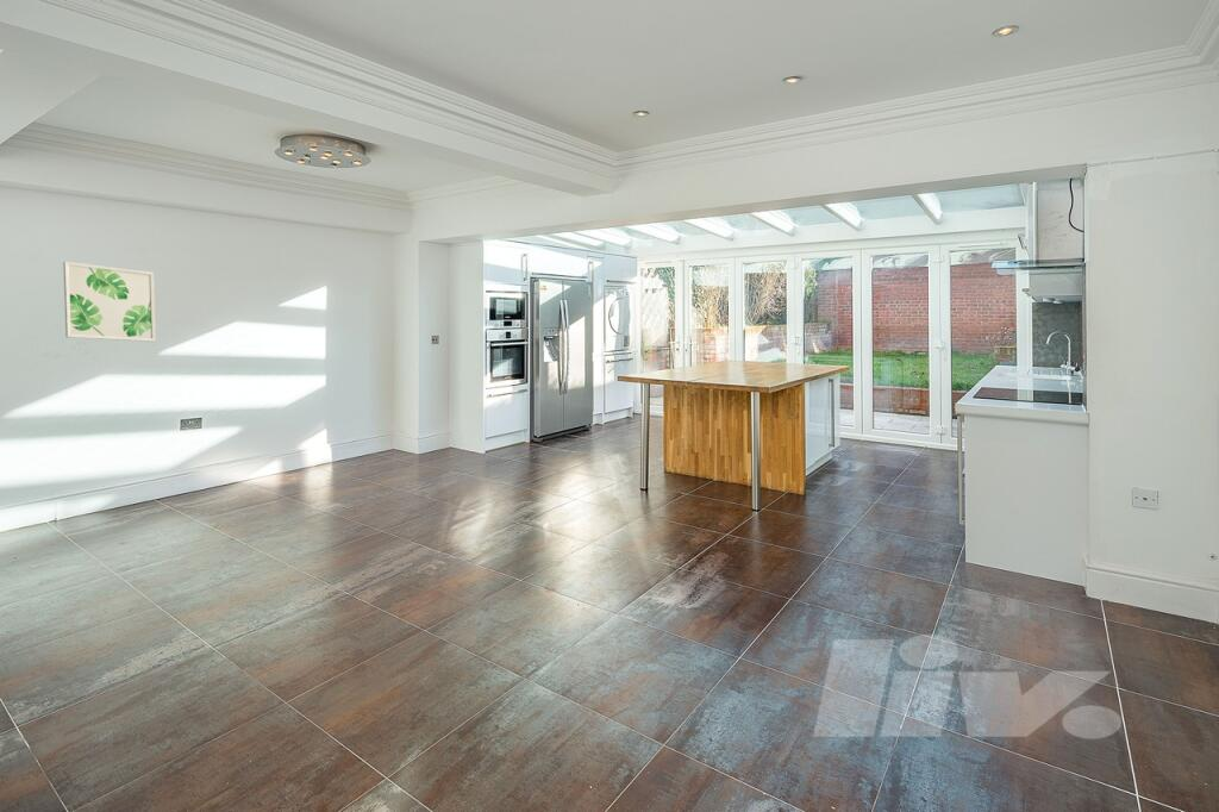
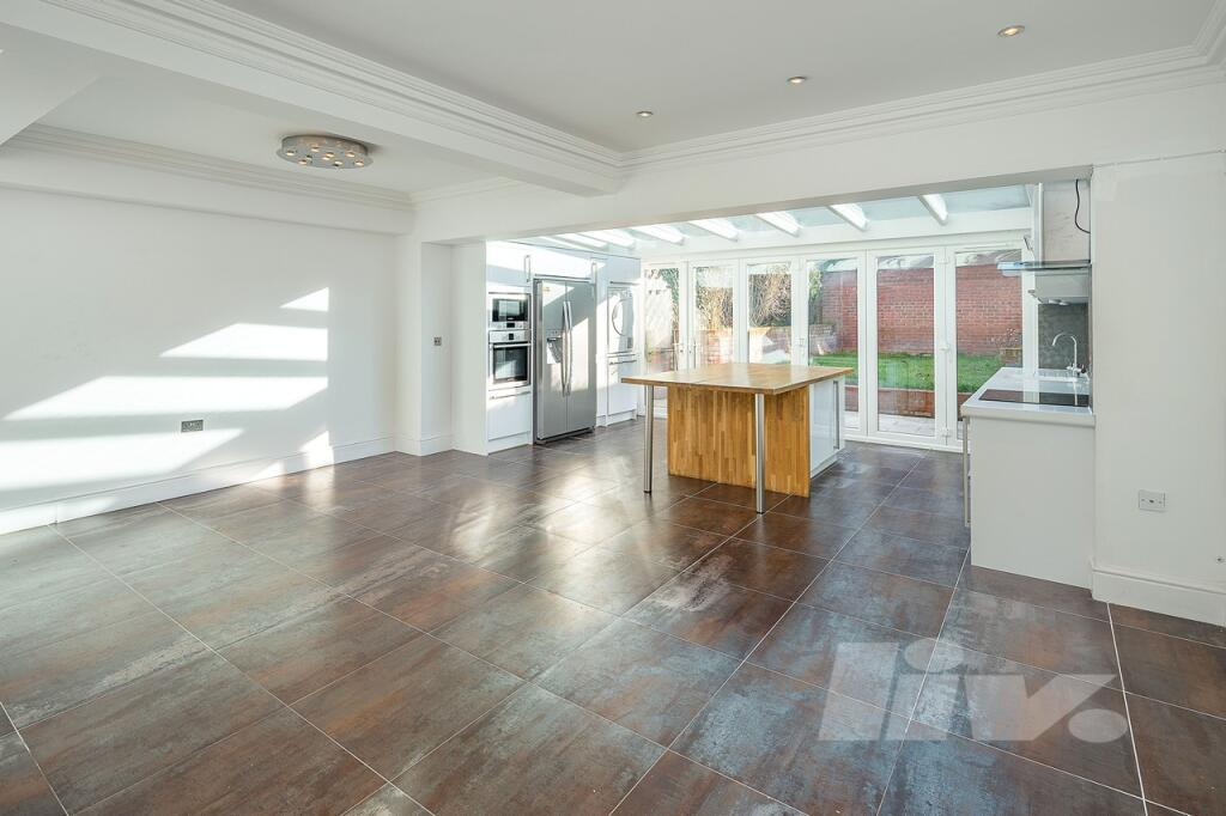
- wall art [62,261,157,343]
